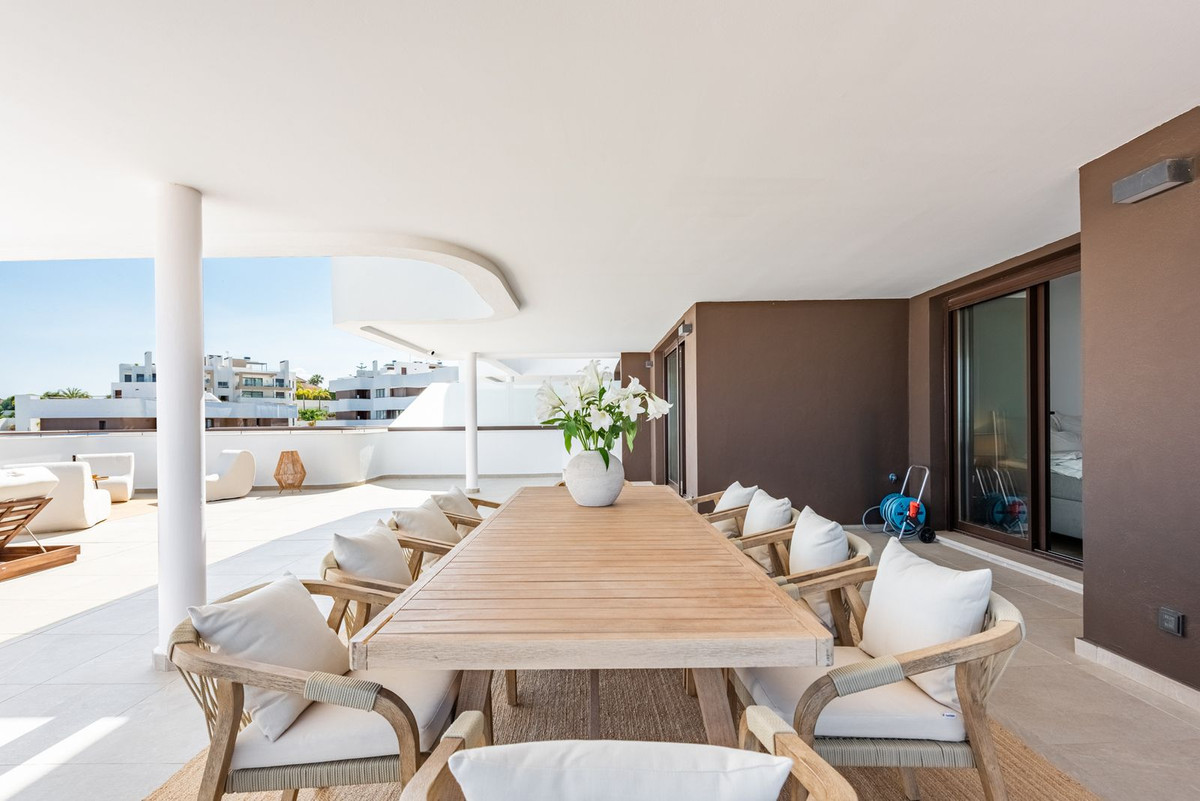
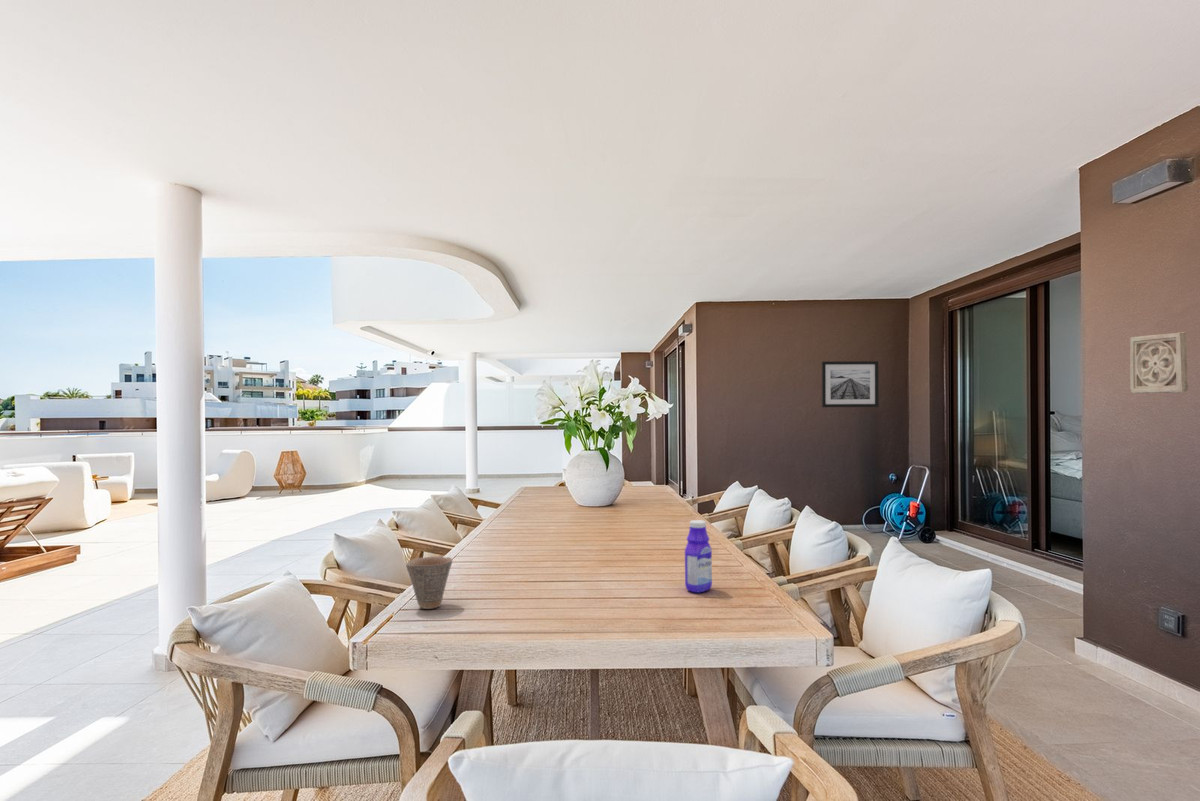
+ wall ornament [1129,331,1189,395]
+ bottle [684,519,713,594]
+ wall art [821,360,880,408]
+ cup [405,555,453,610]
